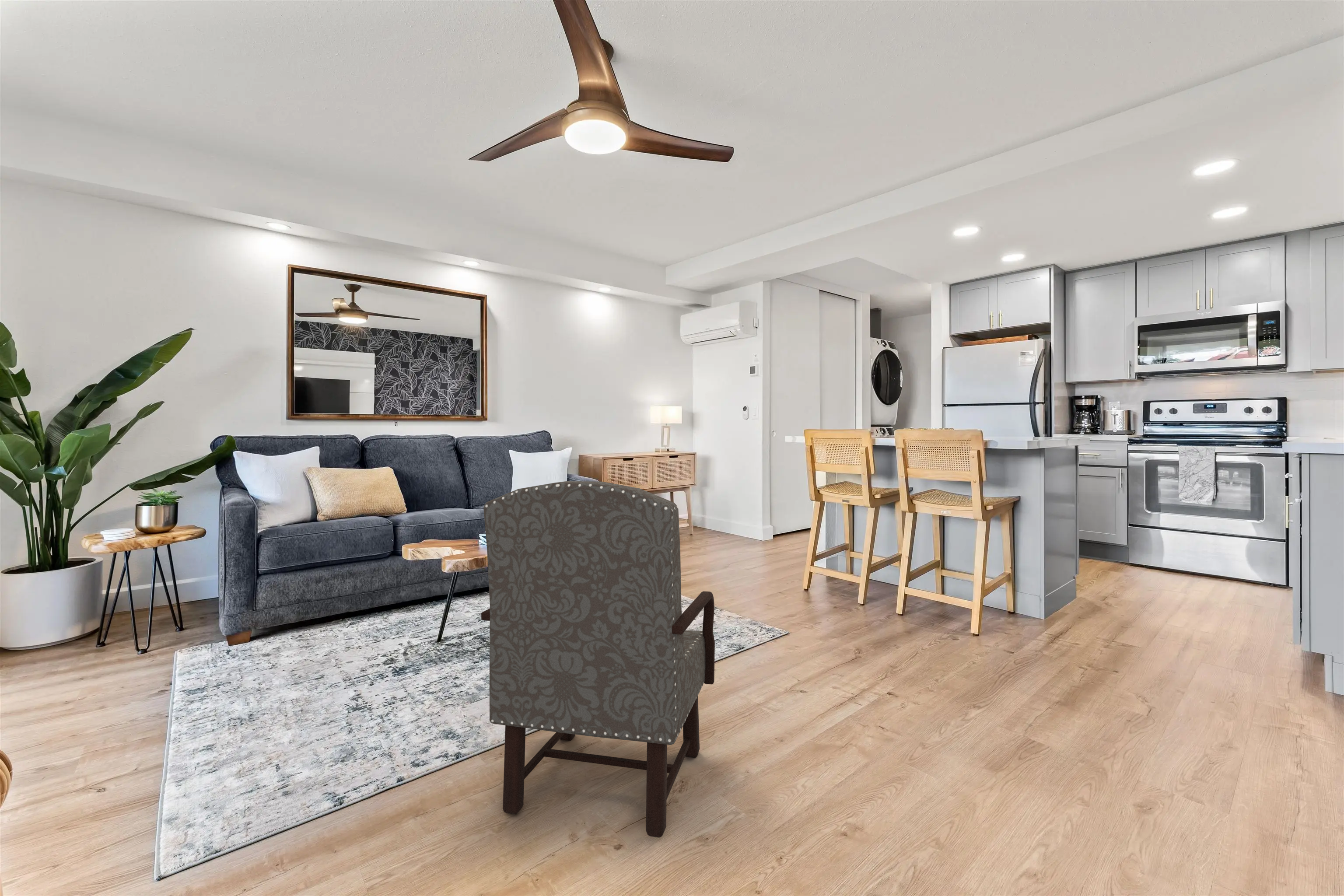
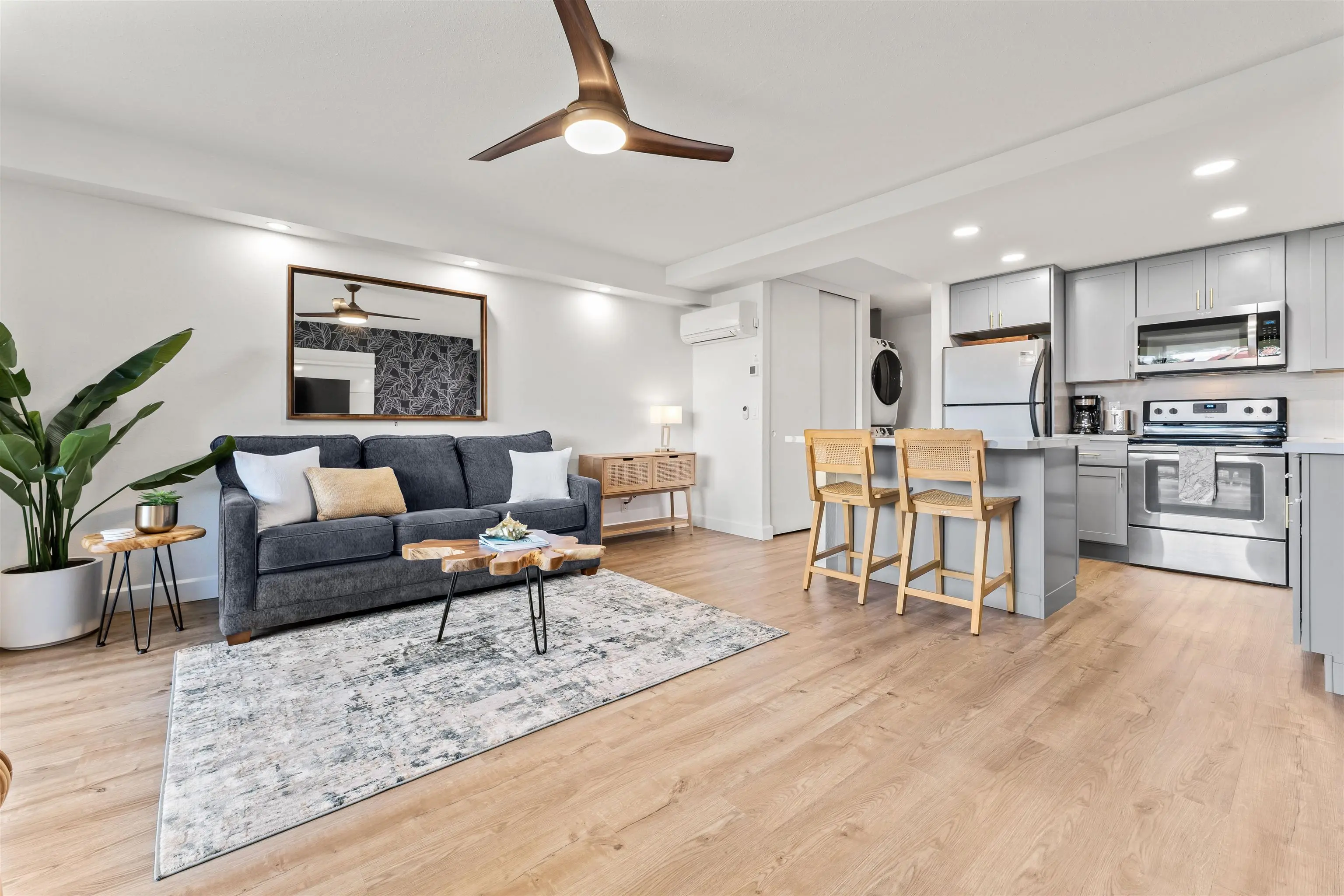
- armchair [481,481,715,838]
